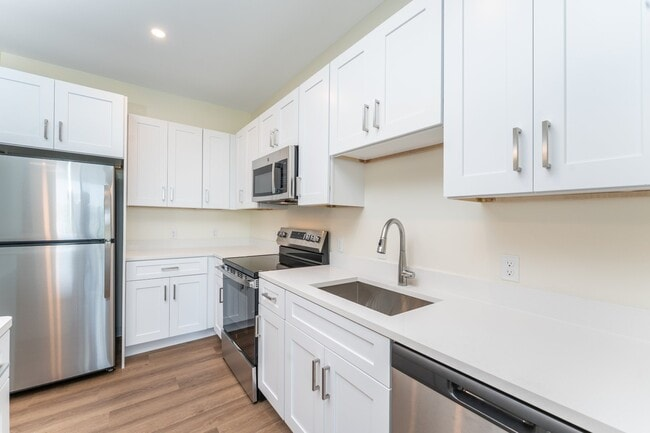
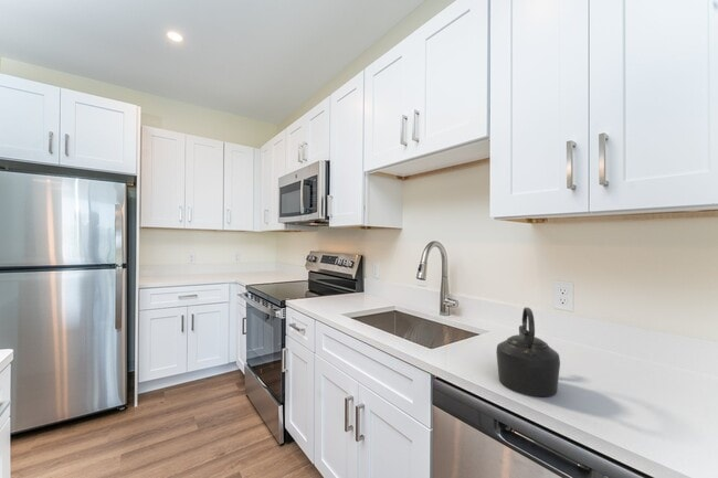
+ kettle [495,306,561,397]
